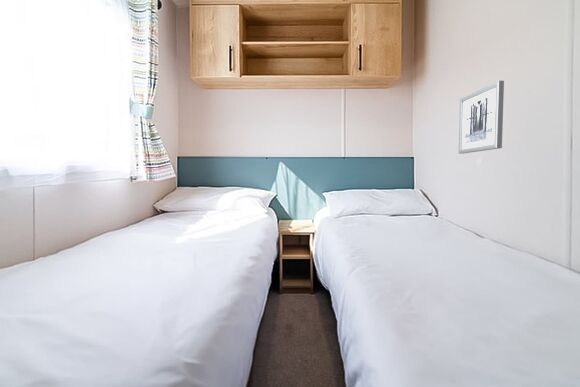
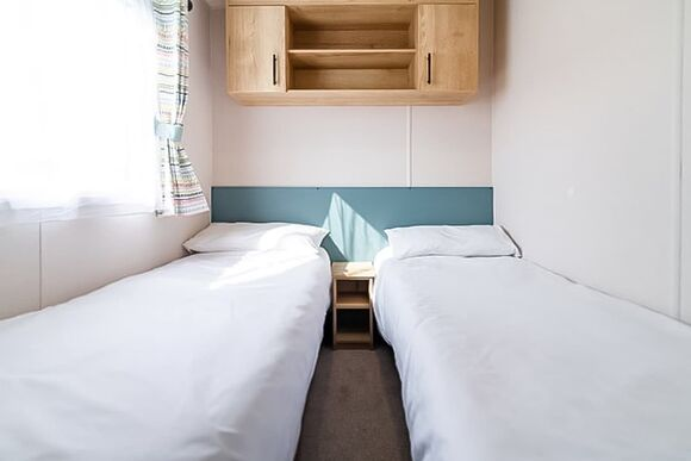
- wall art [458,80,505,155]
